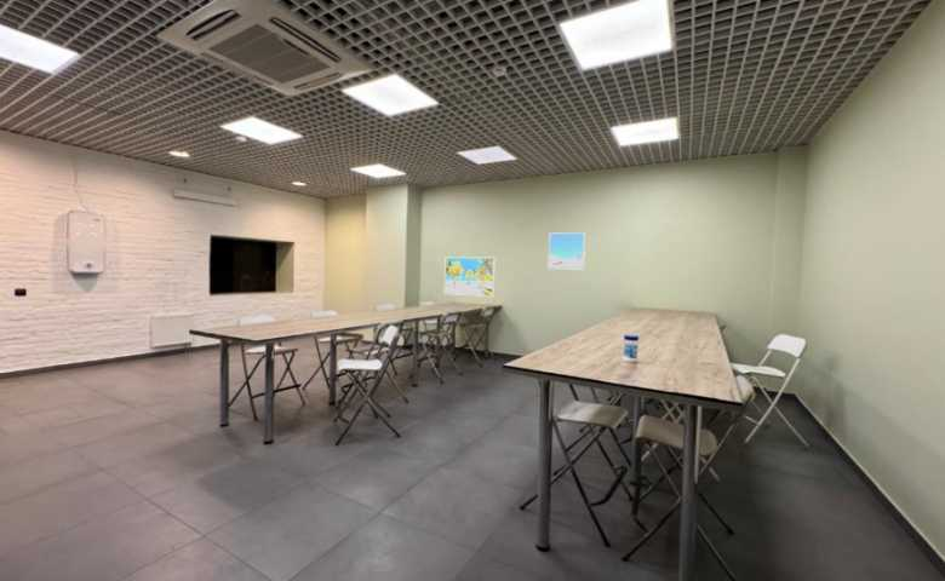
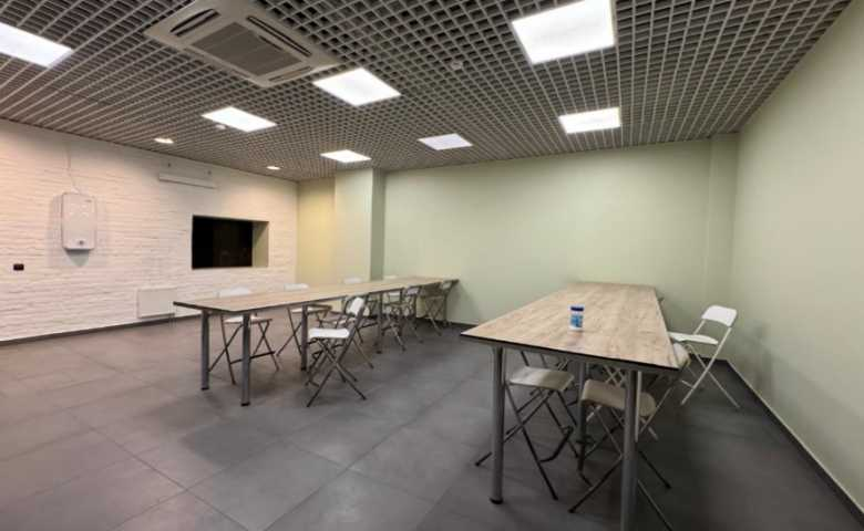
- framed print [546,231,586,270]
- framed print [443,257,497,298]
